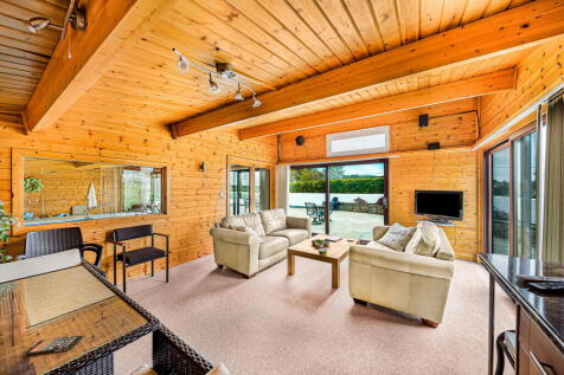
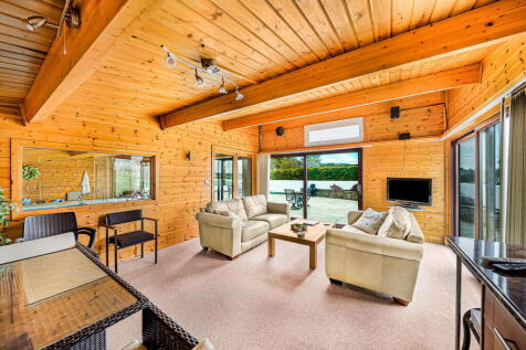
- smartphone [23,335,84,356]
